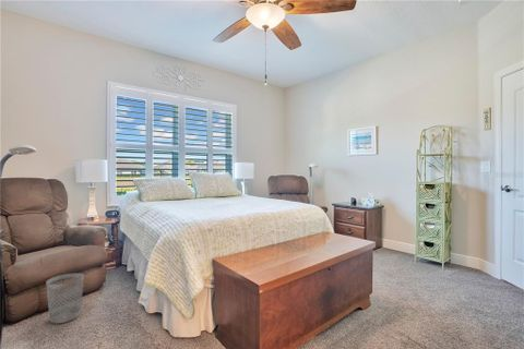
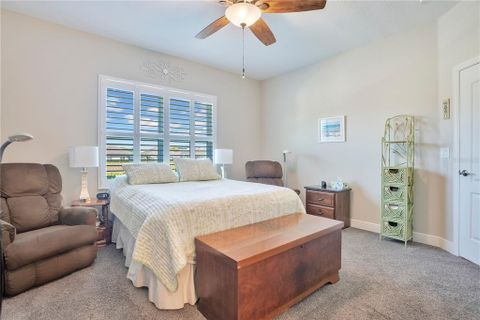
- wastebasket [45,273,85,325]
